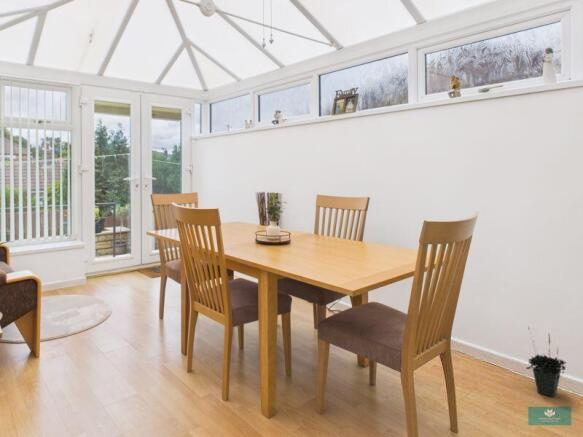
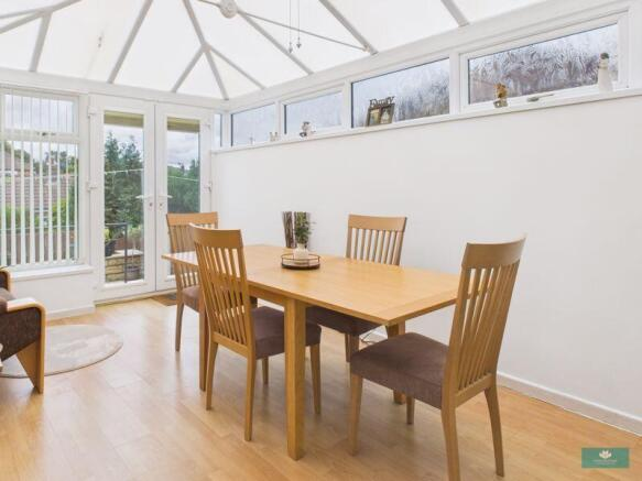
- potted plant [525,325,567,398]
